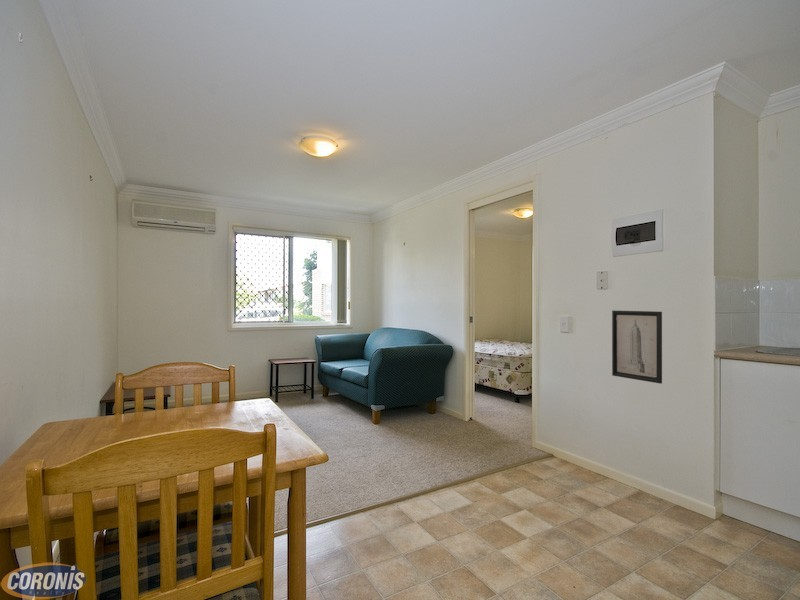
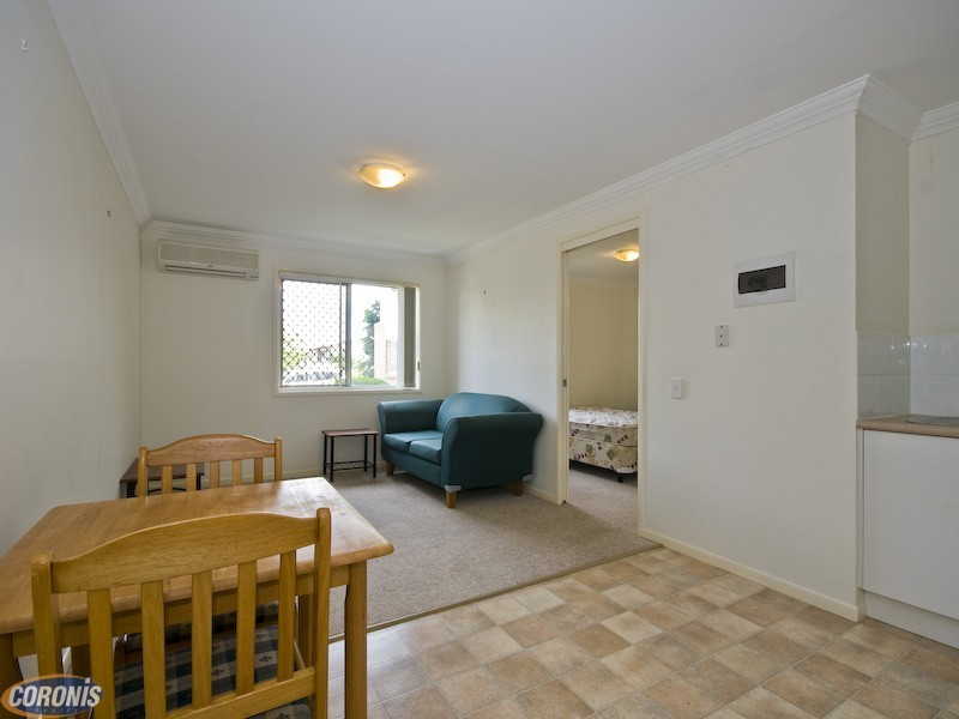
- wall art [611,310,663,385]
